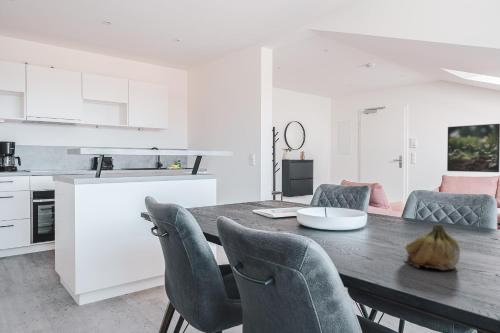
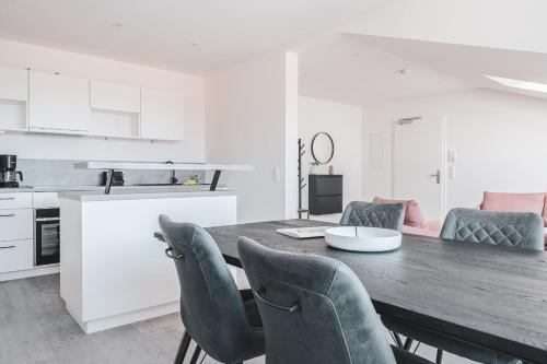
- fruit [405,223,461,271]
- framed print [446,123,500,173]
